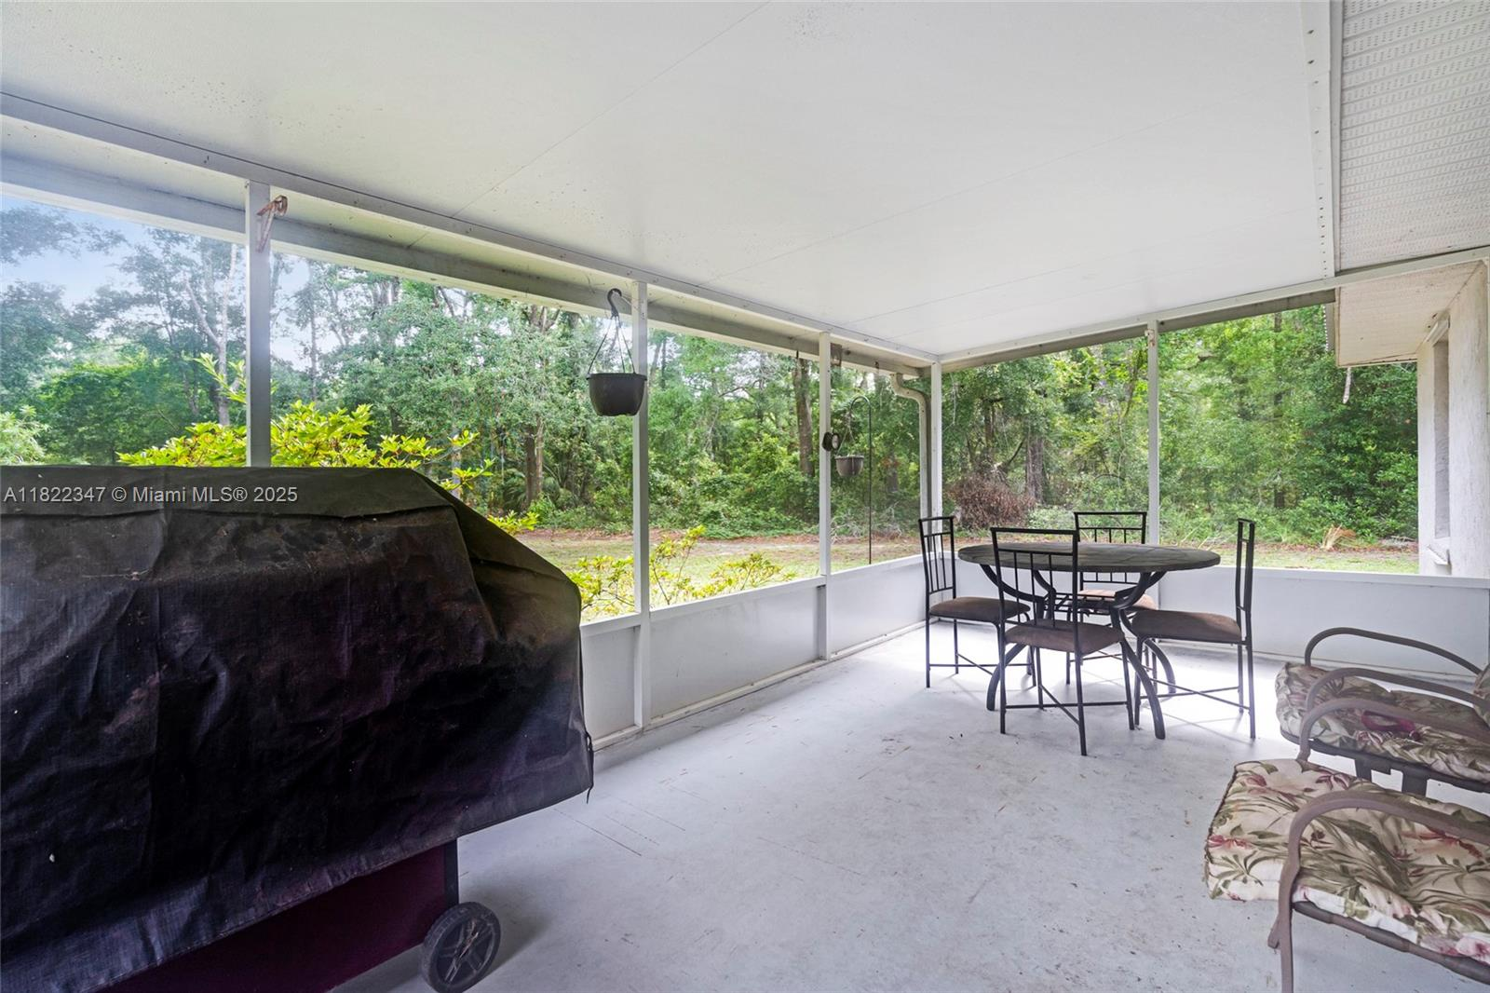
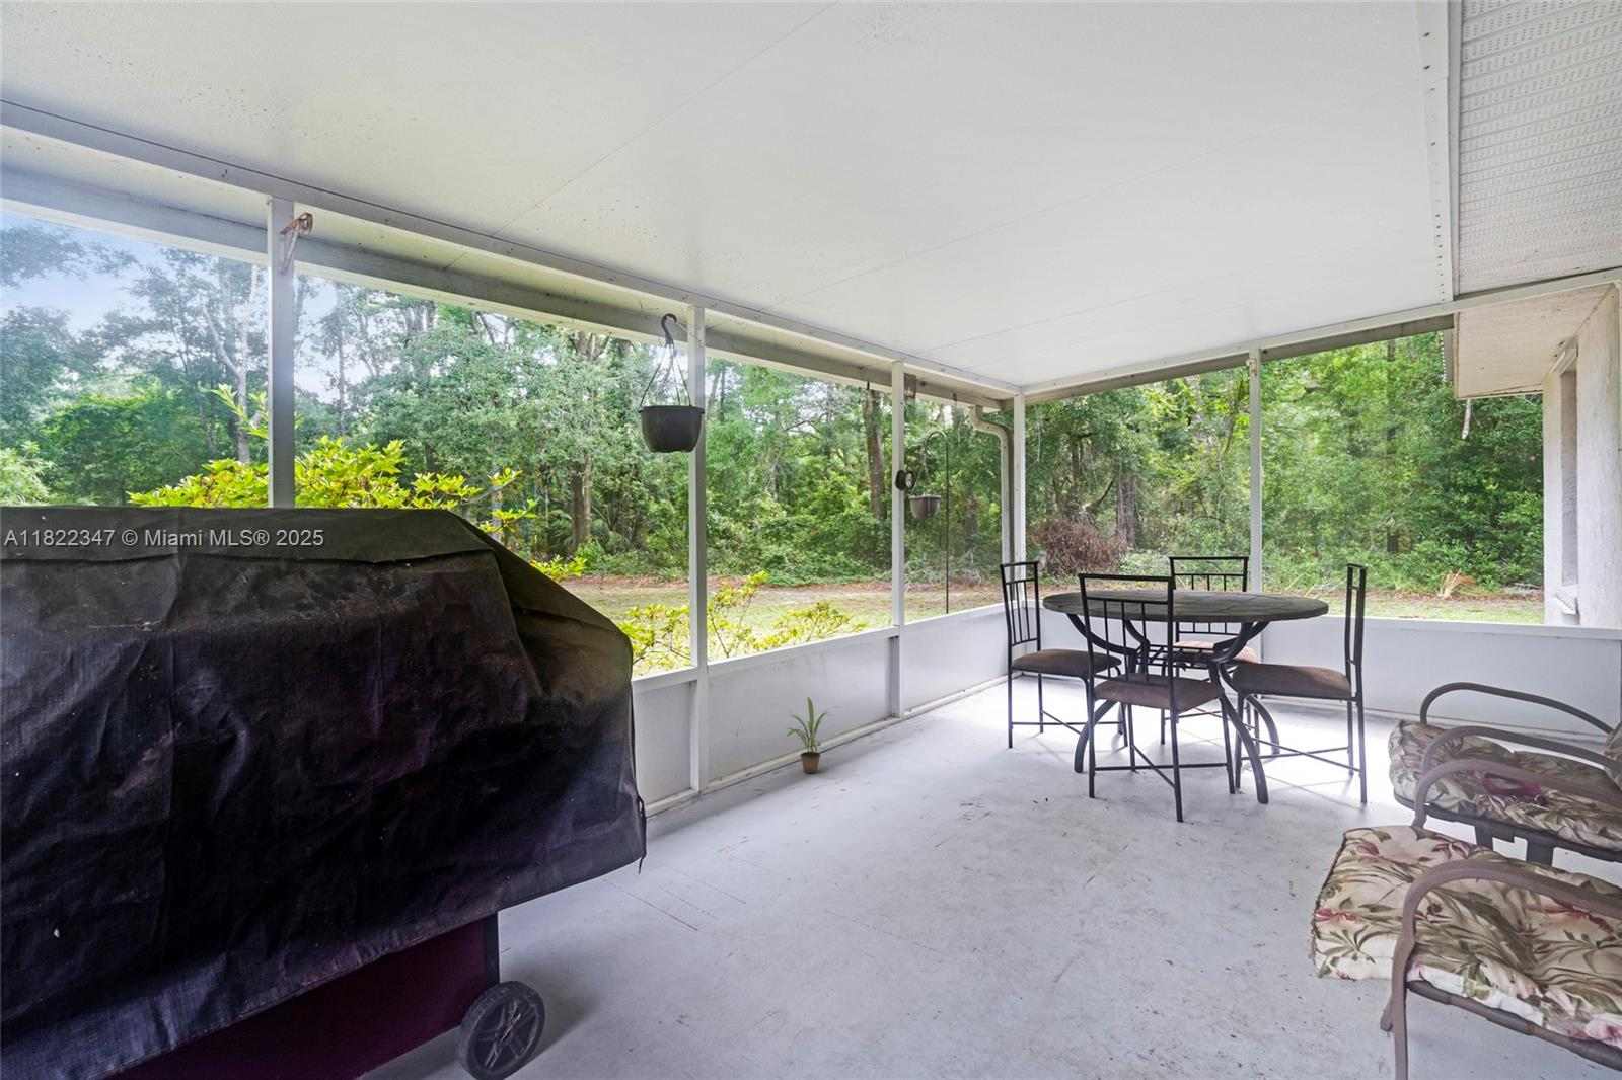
+ potted plant [785,695,842,774]
